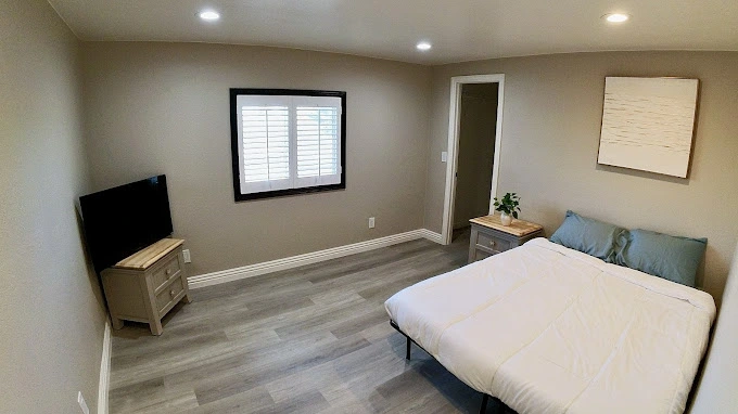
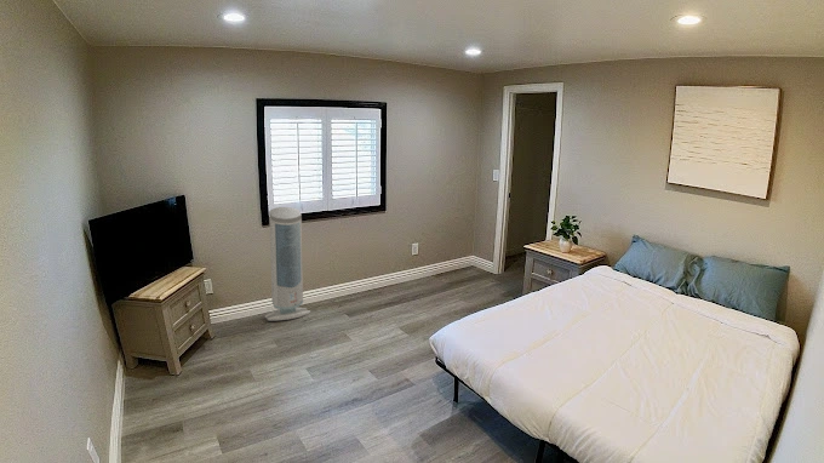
+ air purifier [263,206,311,321]
